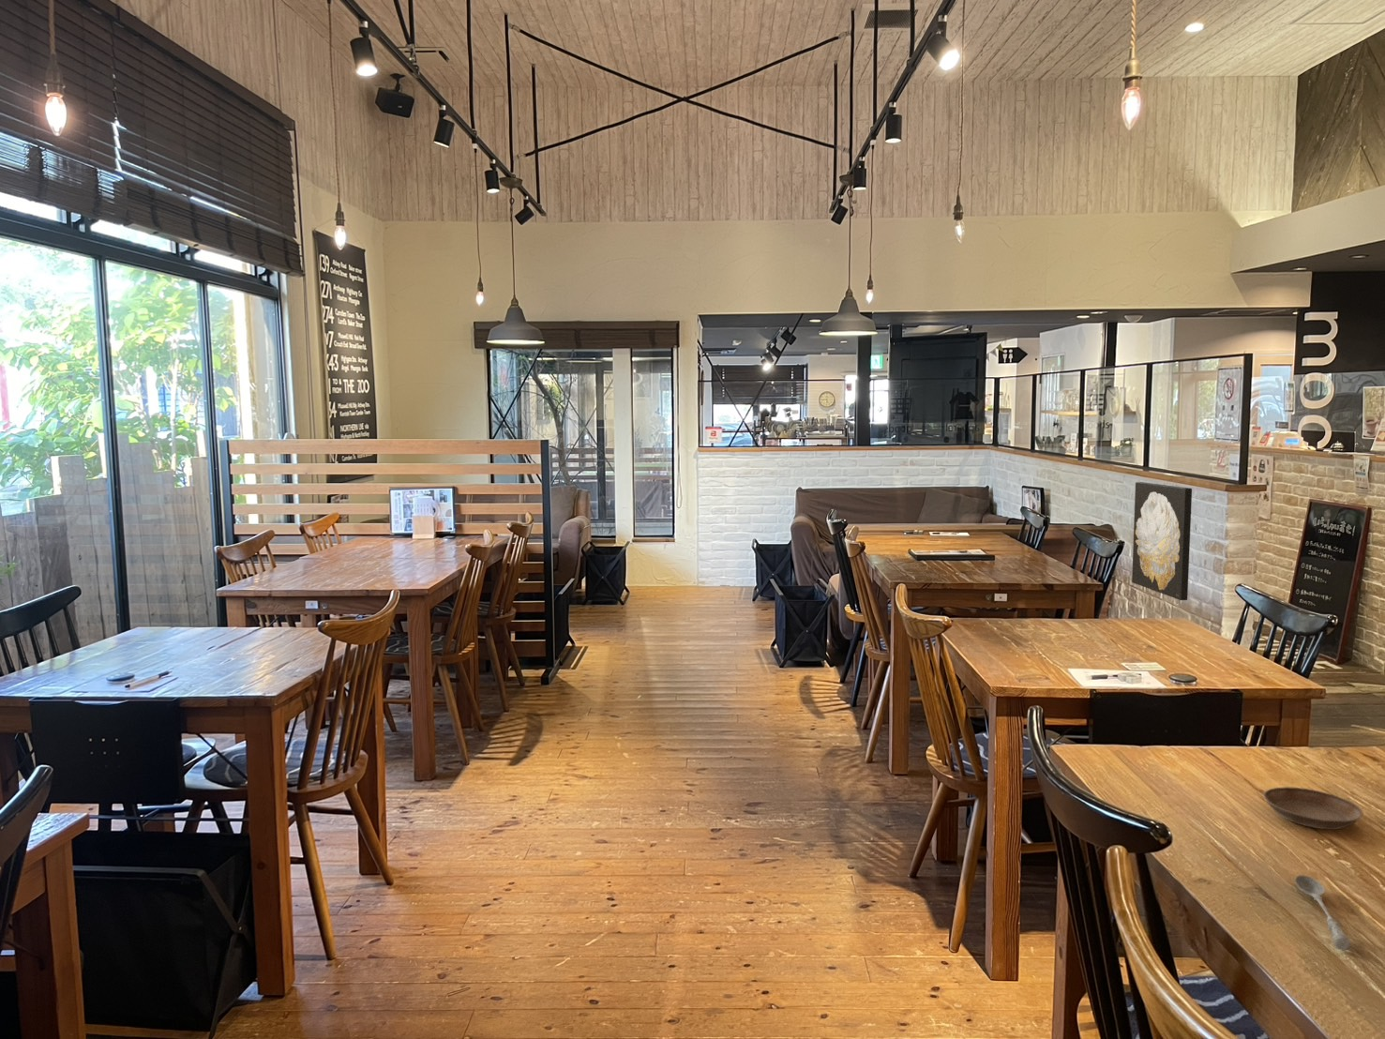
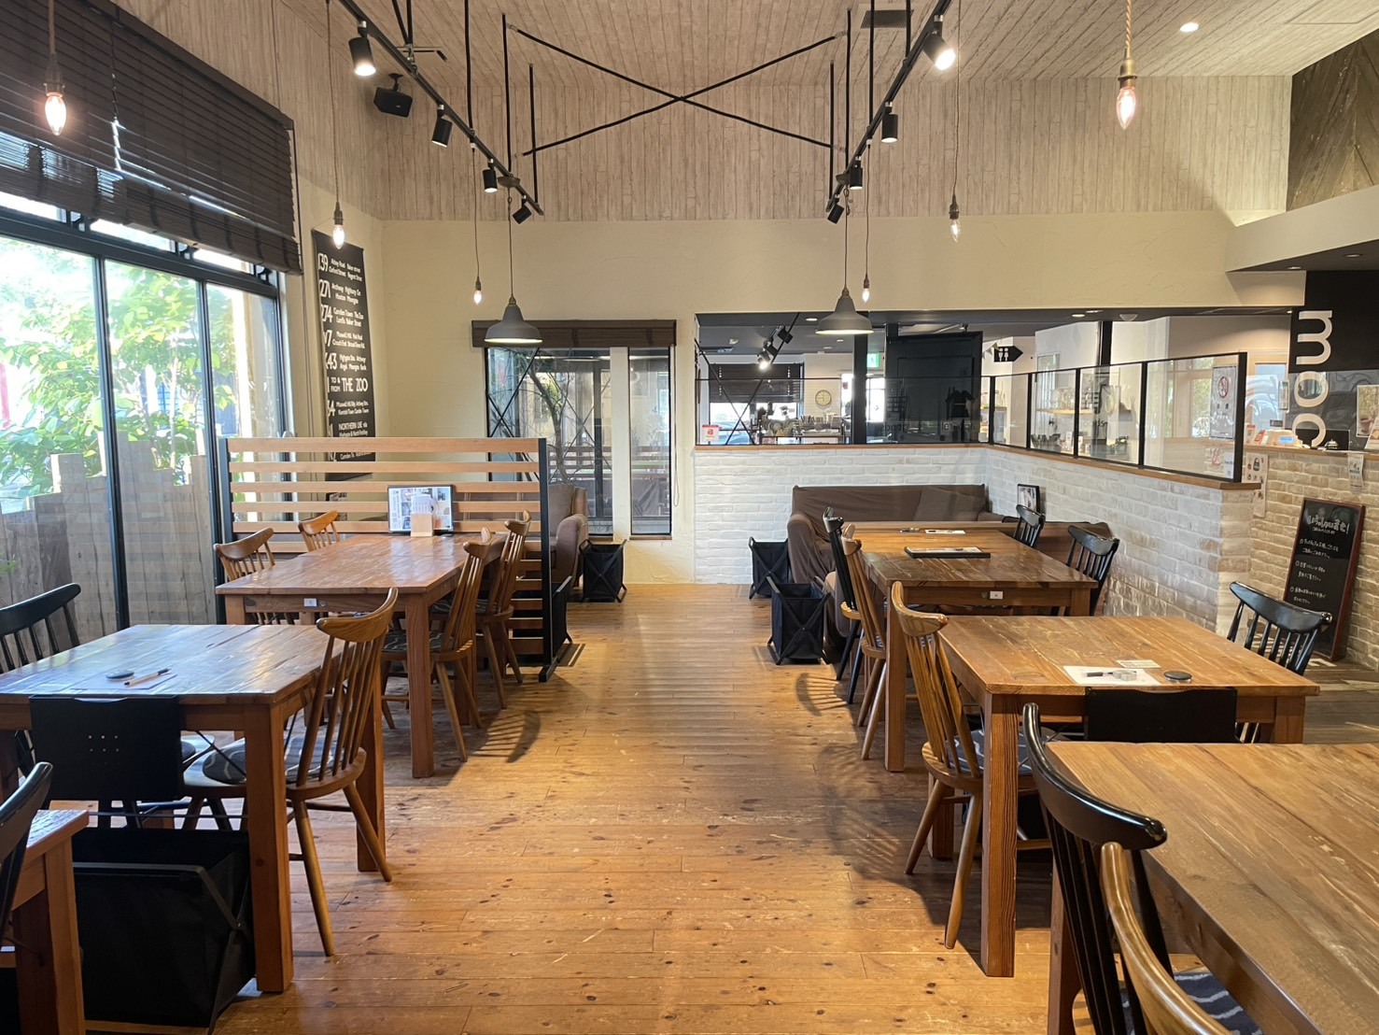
- saucer [1263,786,1364,829]
- wall art [1131,481,1193,601]
- soupspoon [1294,874,1352,952]
